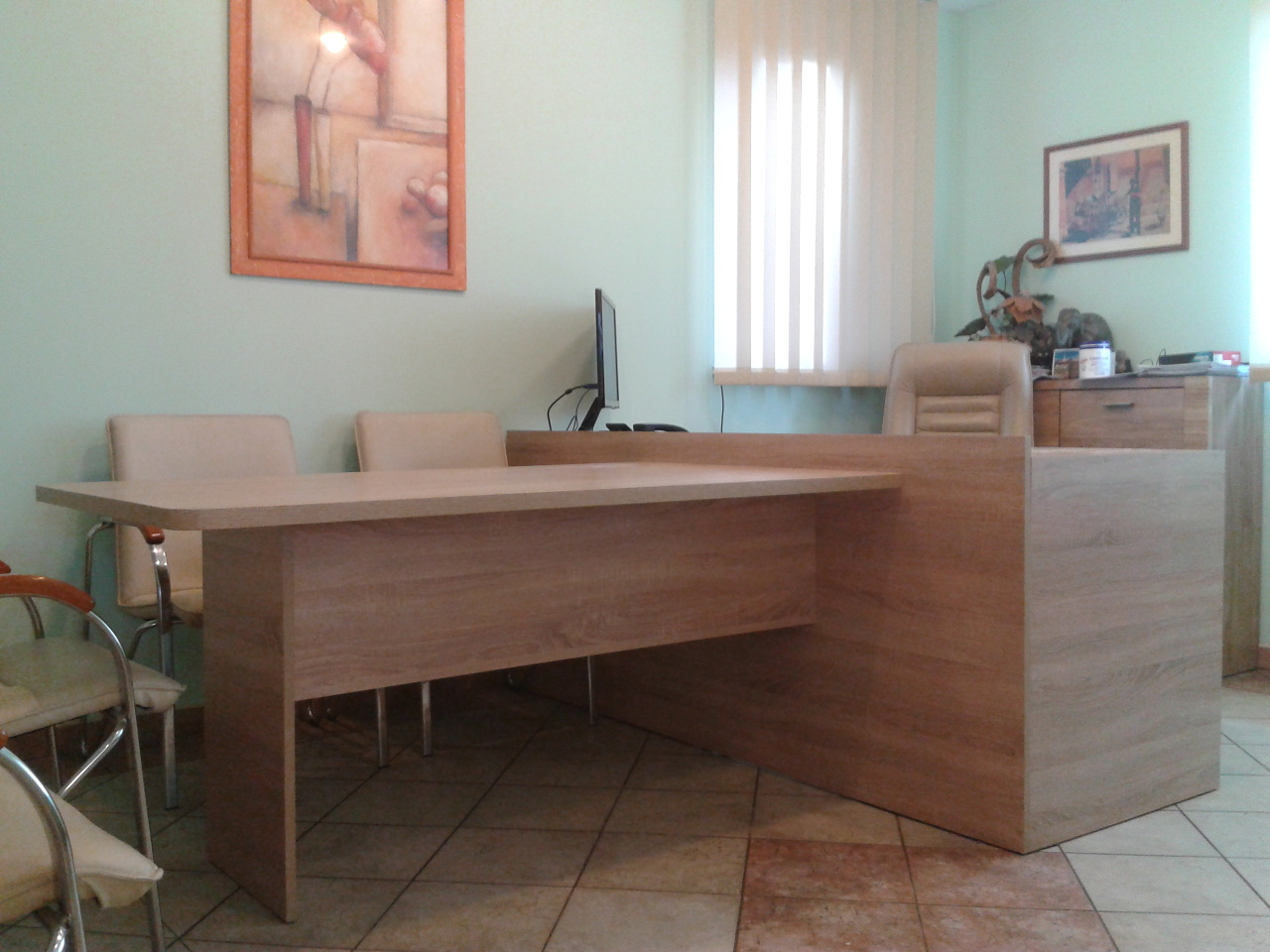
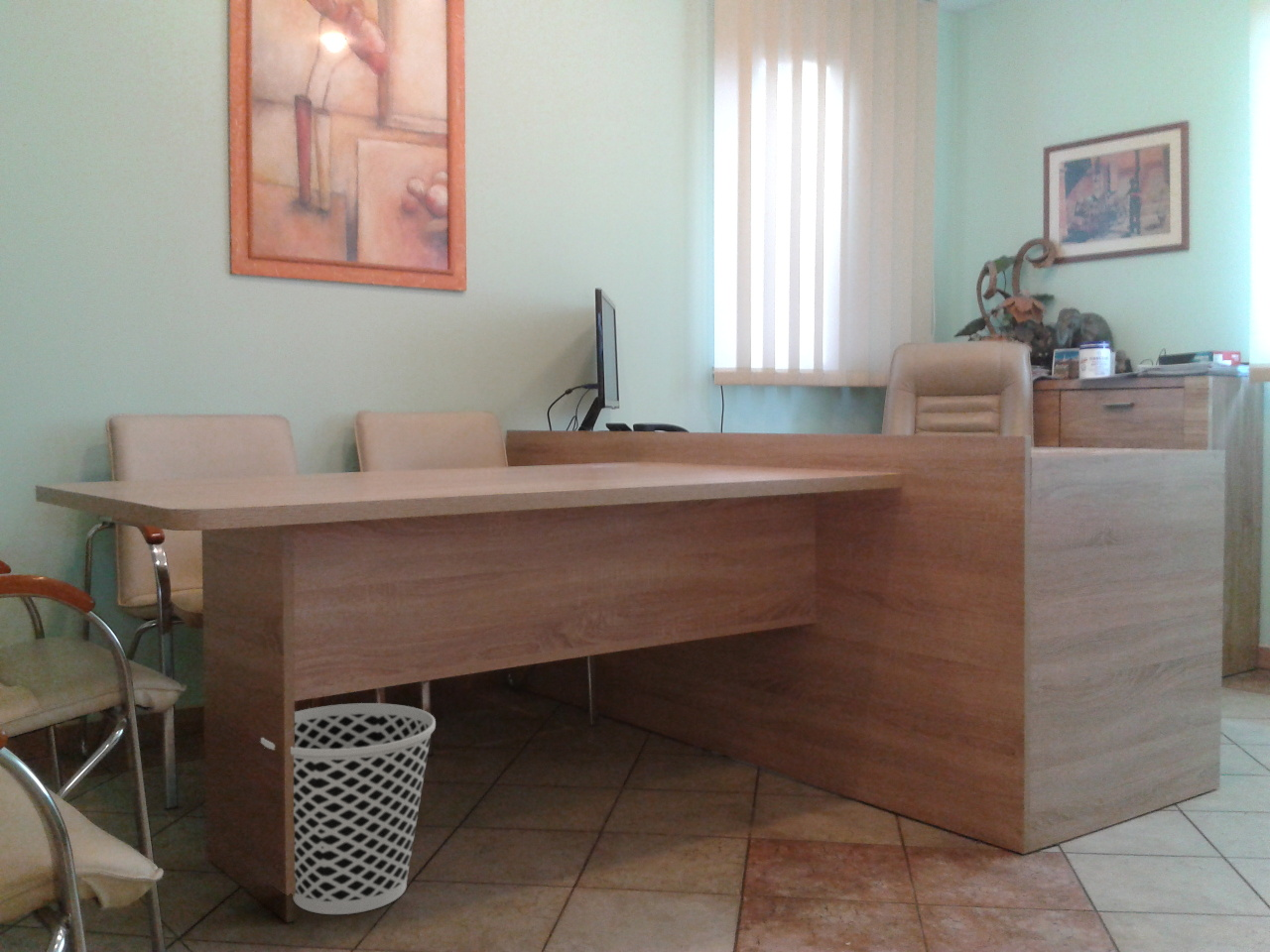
+ wastebasket [260,702,437,915]
